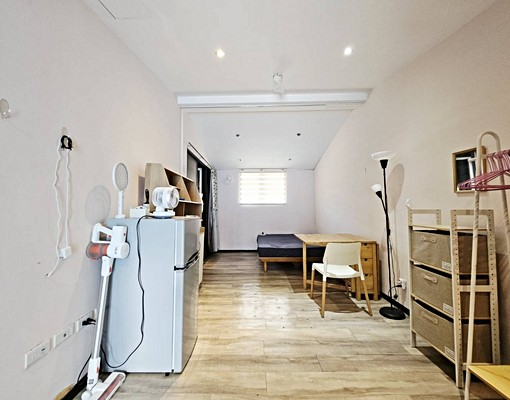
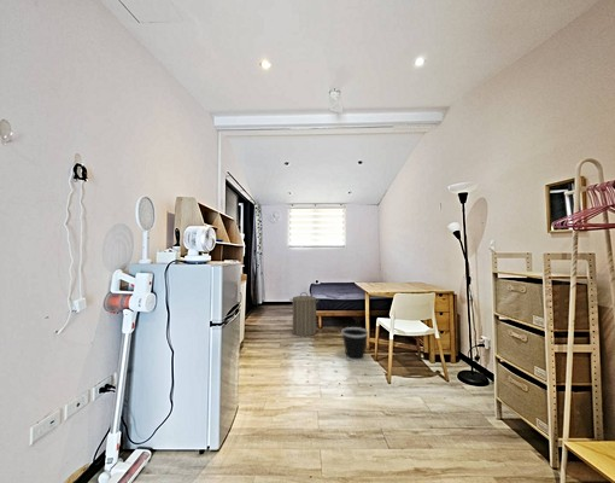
+ laundry hamper [288,291,320,337]
+ wastebasket [340,326,370,362]
